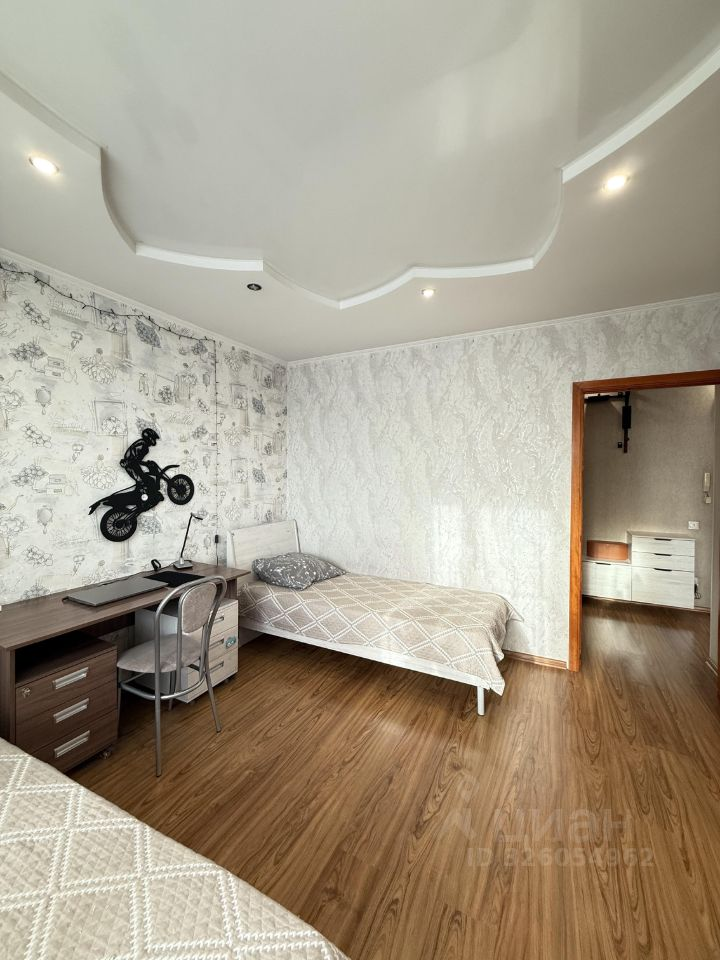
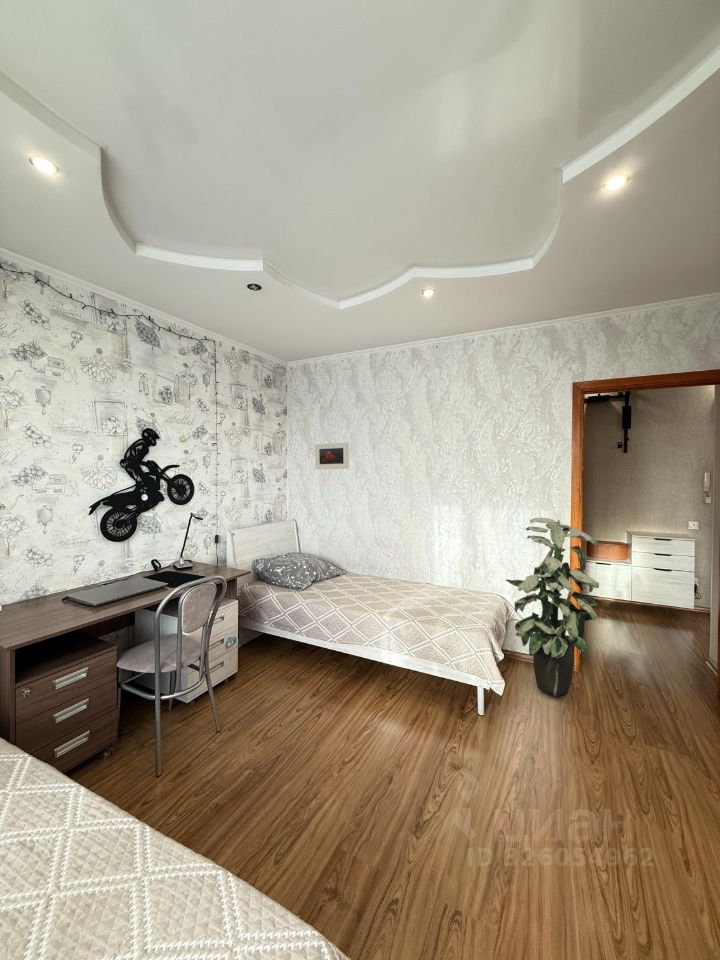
+ indoor plant [505,517,600,697]
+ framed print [314,442,350,470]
